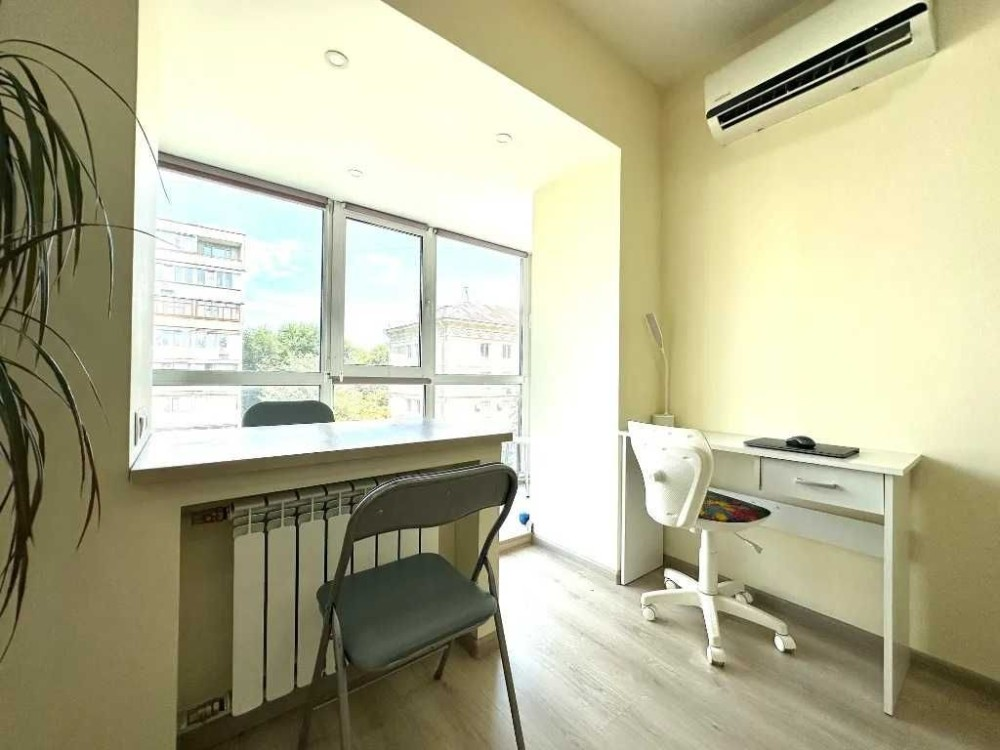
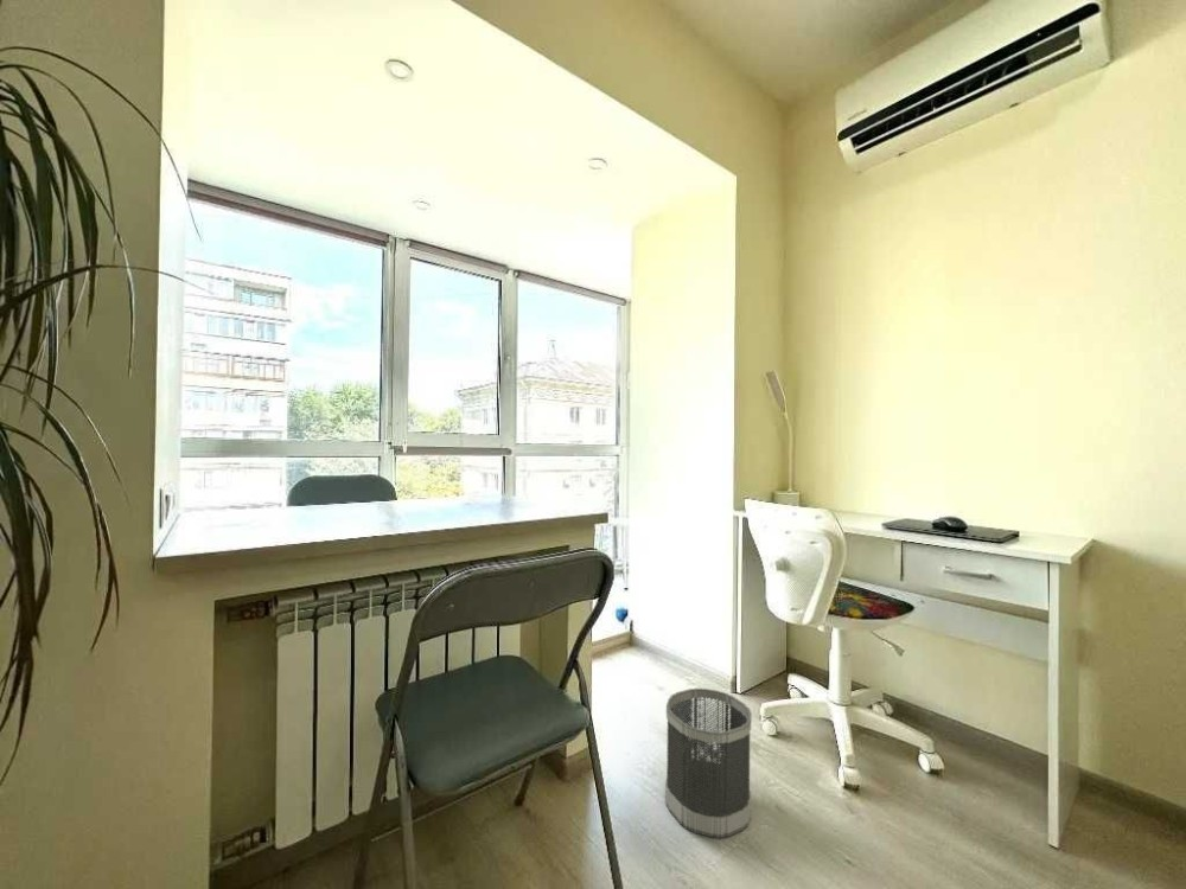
+ wastebasket [664,686,752,839]
